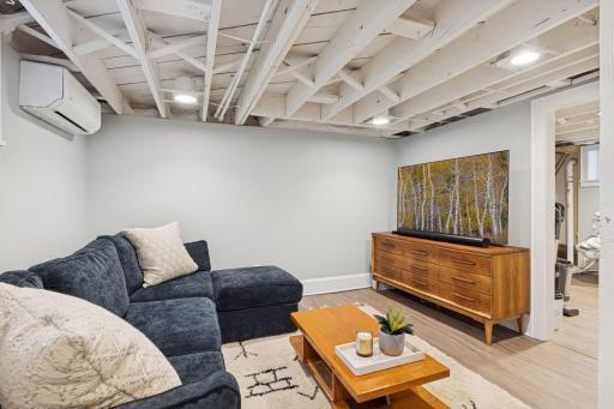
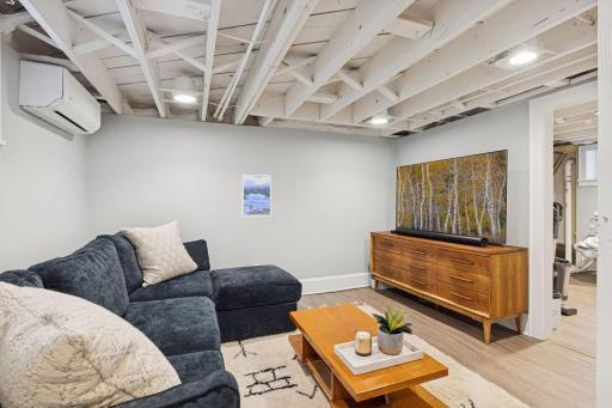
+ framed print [241,173,273,217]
